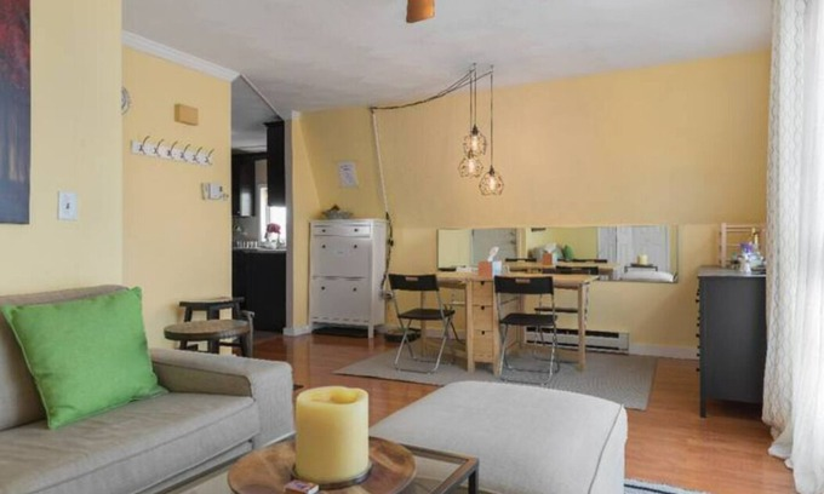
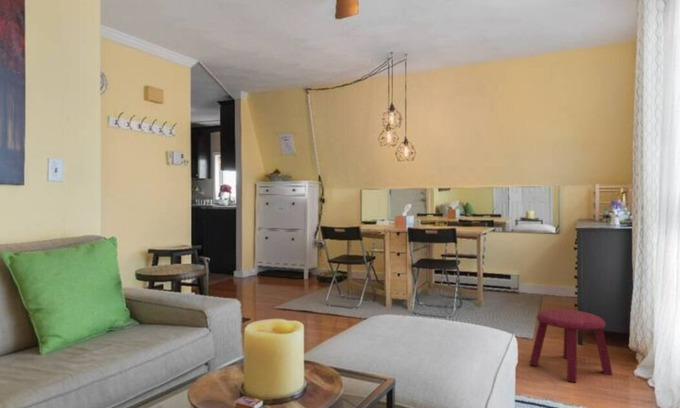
+ stool [528,308,614,383]
